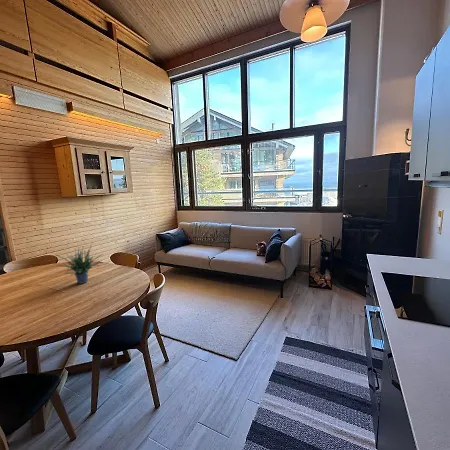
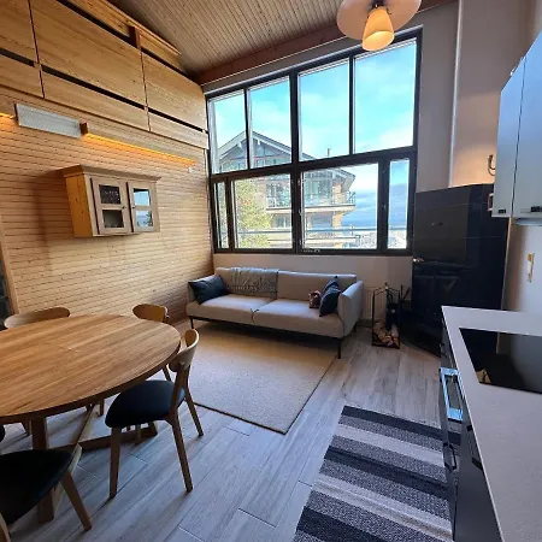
- potted plant [55,239,105,285]
